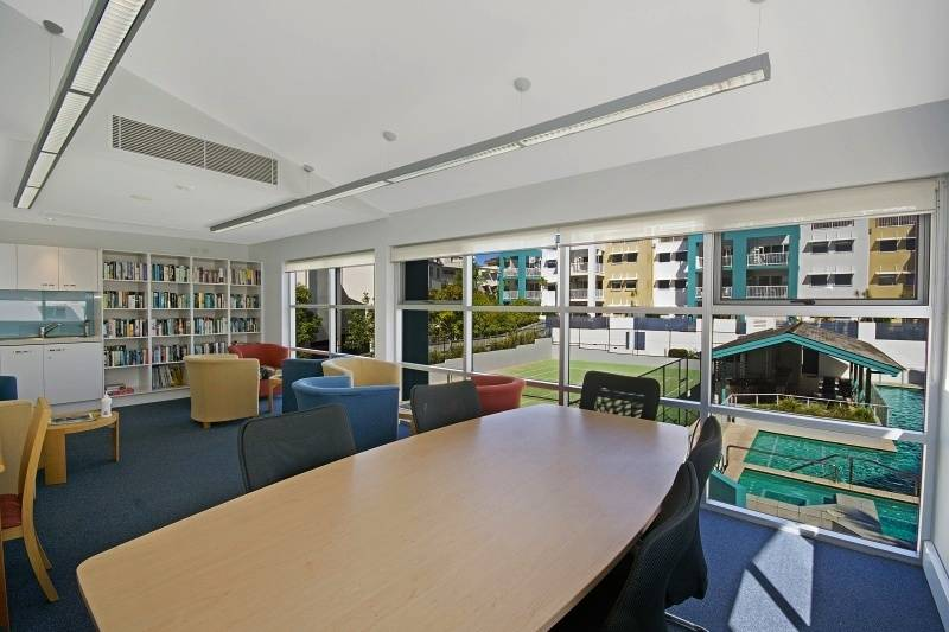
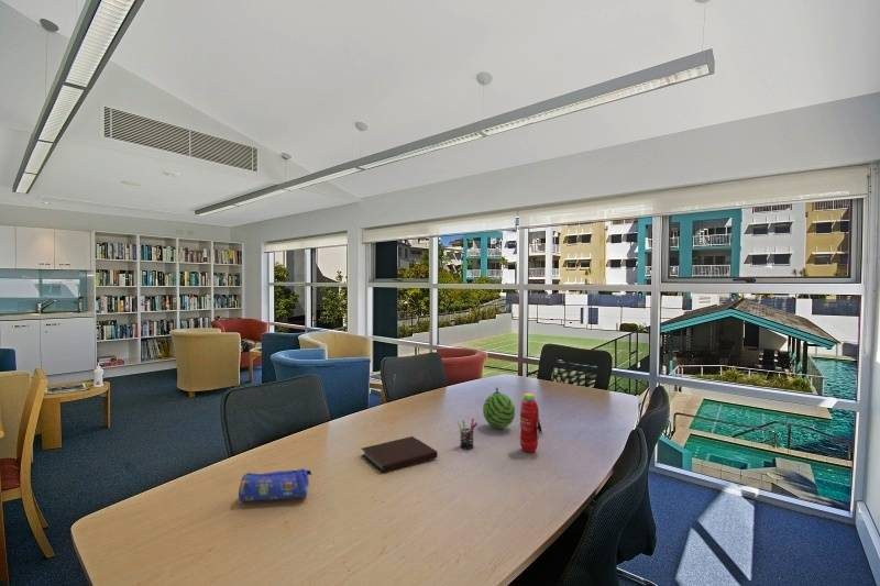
+ fruit [482,387,516,430]
+ pen holder [457,417,479,451]
+ pencil case [238,467,312,502]
+ notebook [360,435,439,474]
+ water bottle [519,392,544,453]
